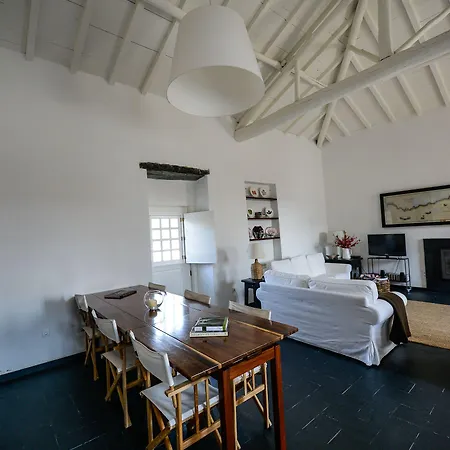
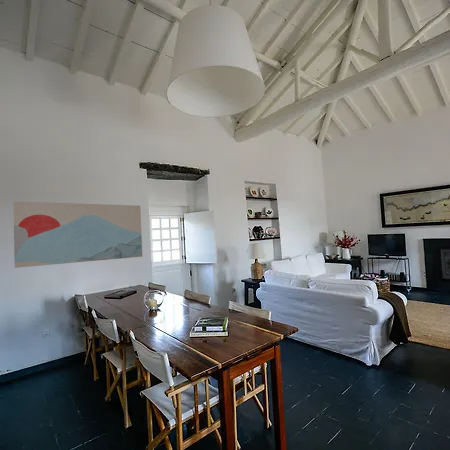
+ wall art [12,200,143,269]
